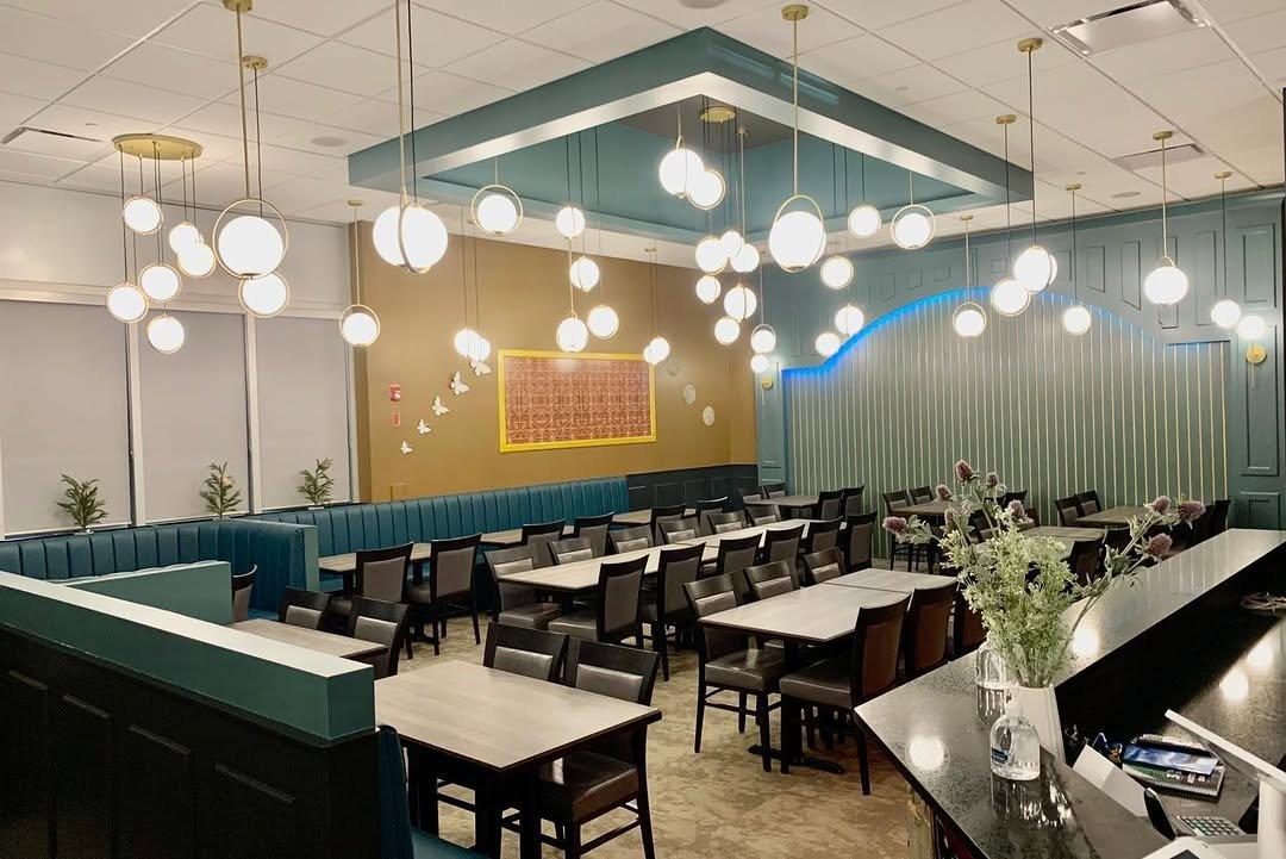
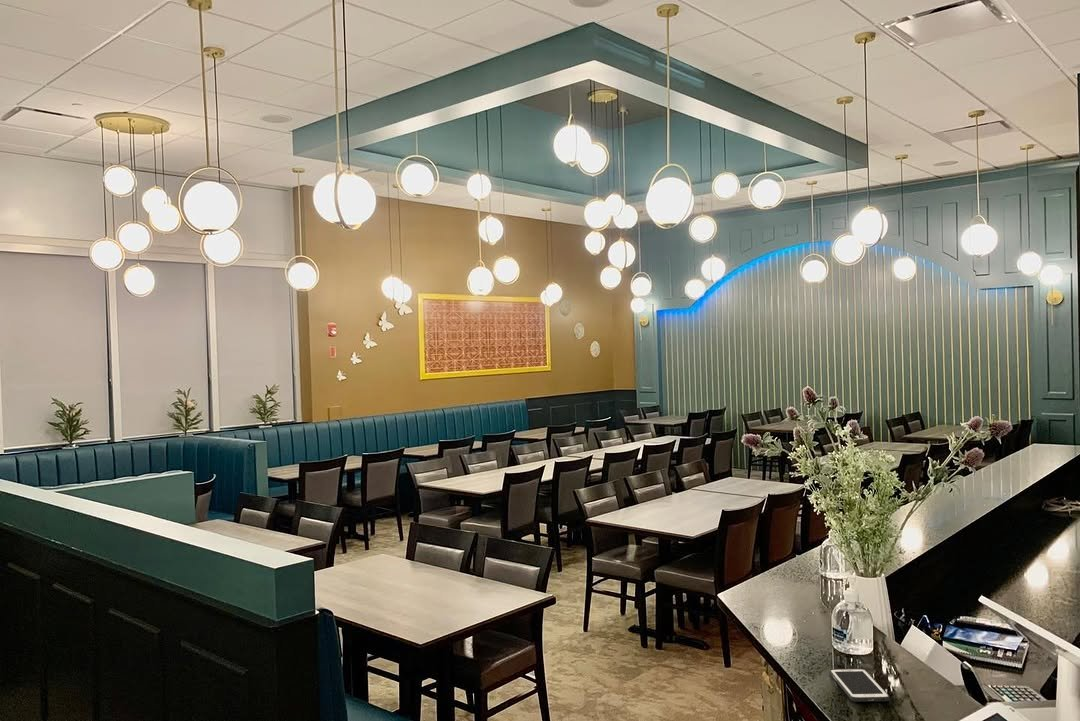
+ cell phone [829,668,890,703]
